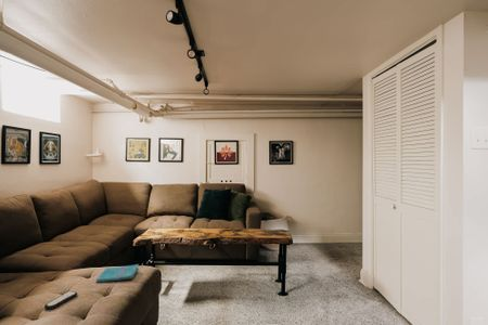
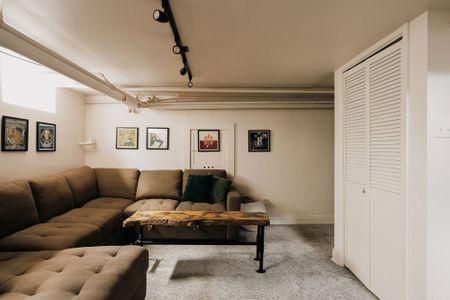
- remote control [43,290,78,311]
- cover [95,263,140,284]
